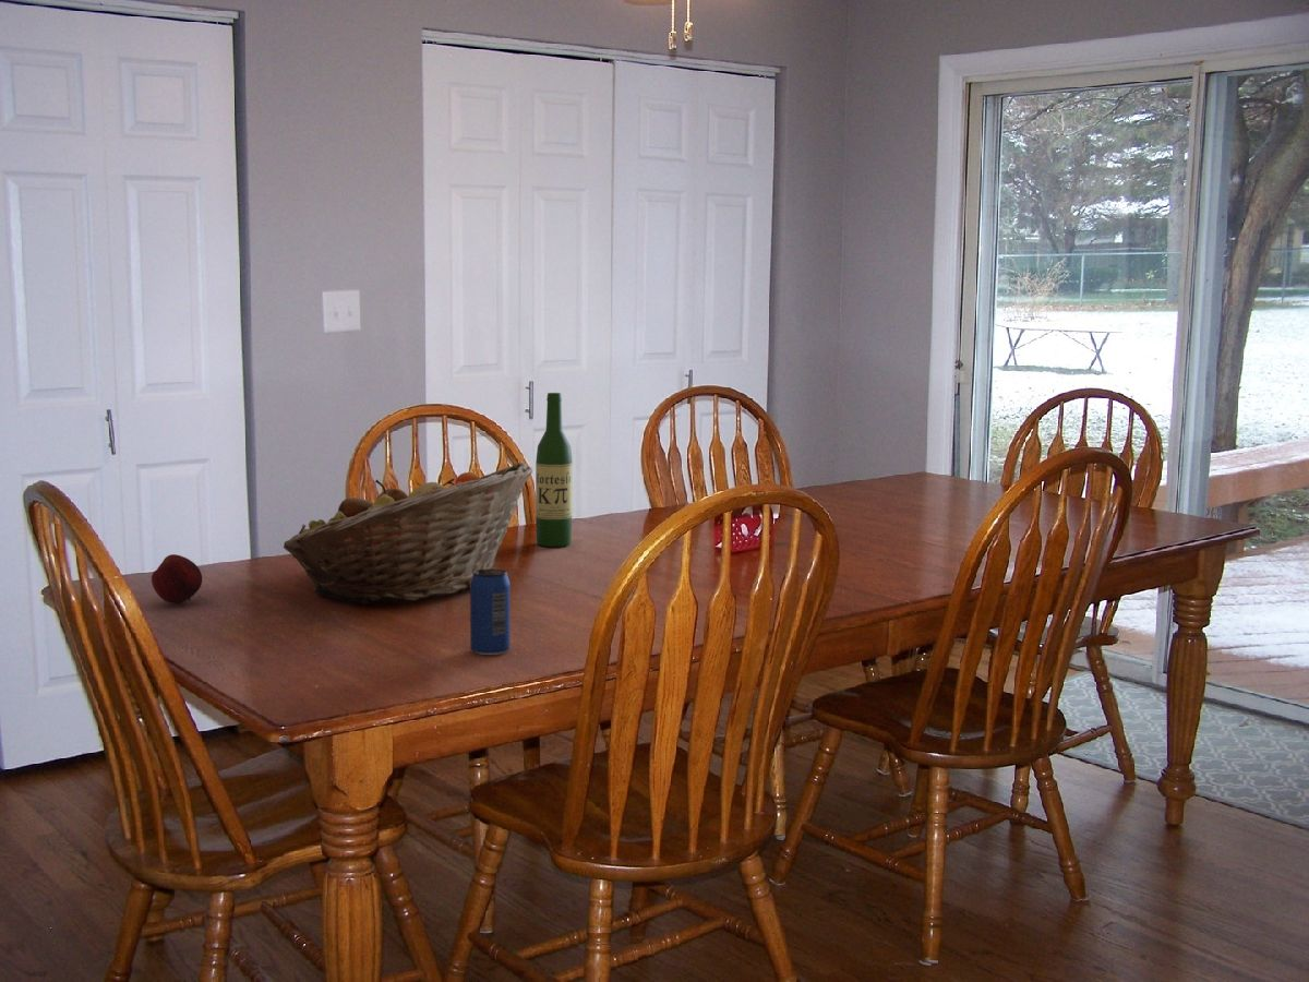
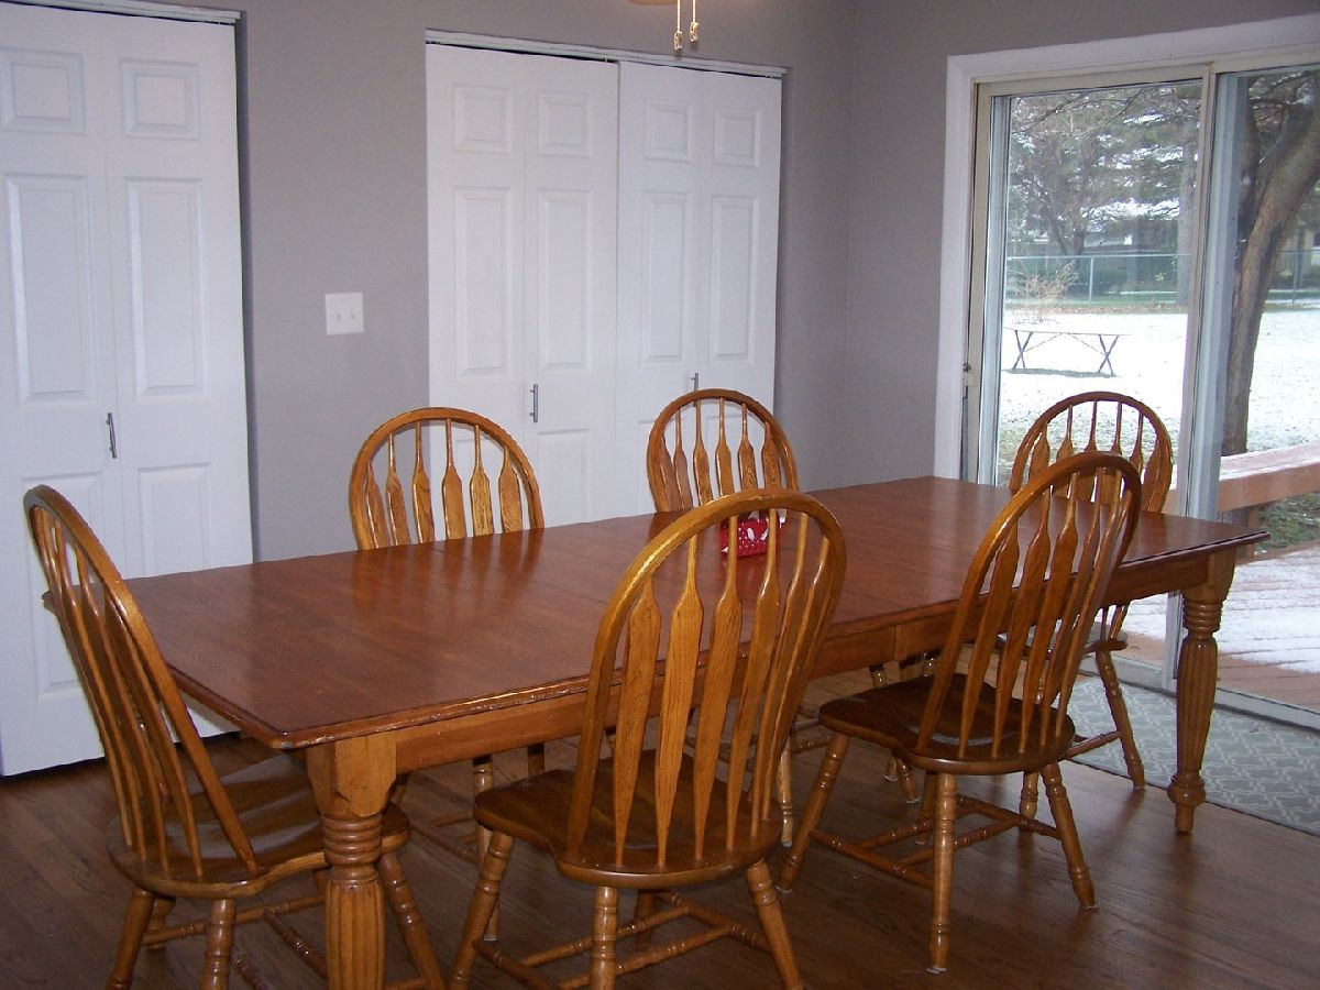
- apple [151,553,203,604]
- beverage can [469,567,512,656]
- fruit basket [283,462,533,604]
- wine bottle [535,392,574,548]
